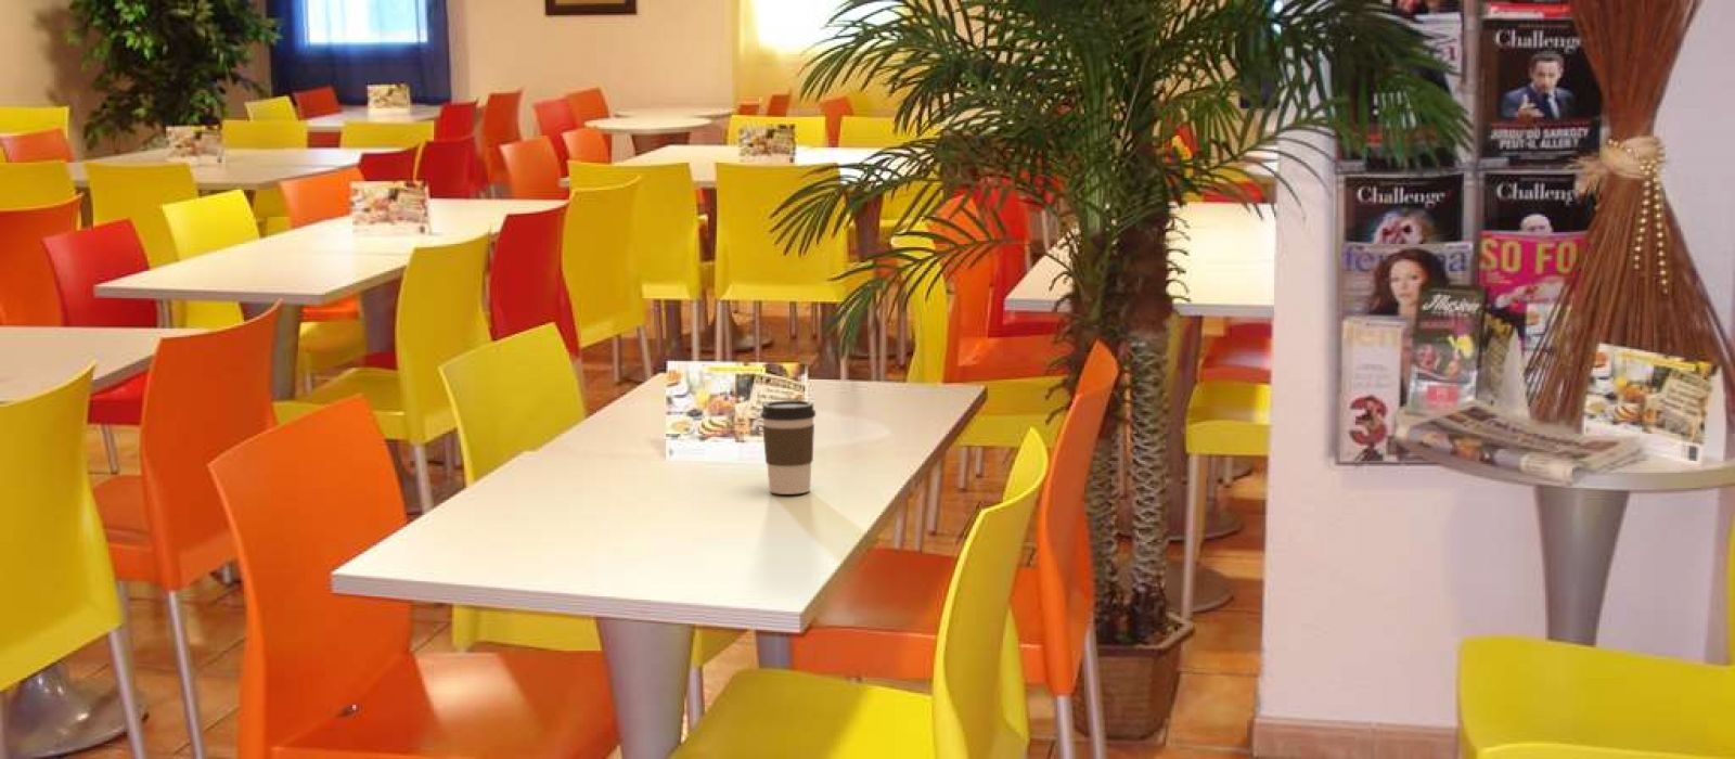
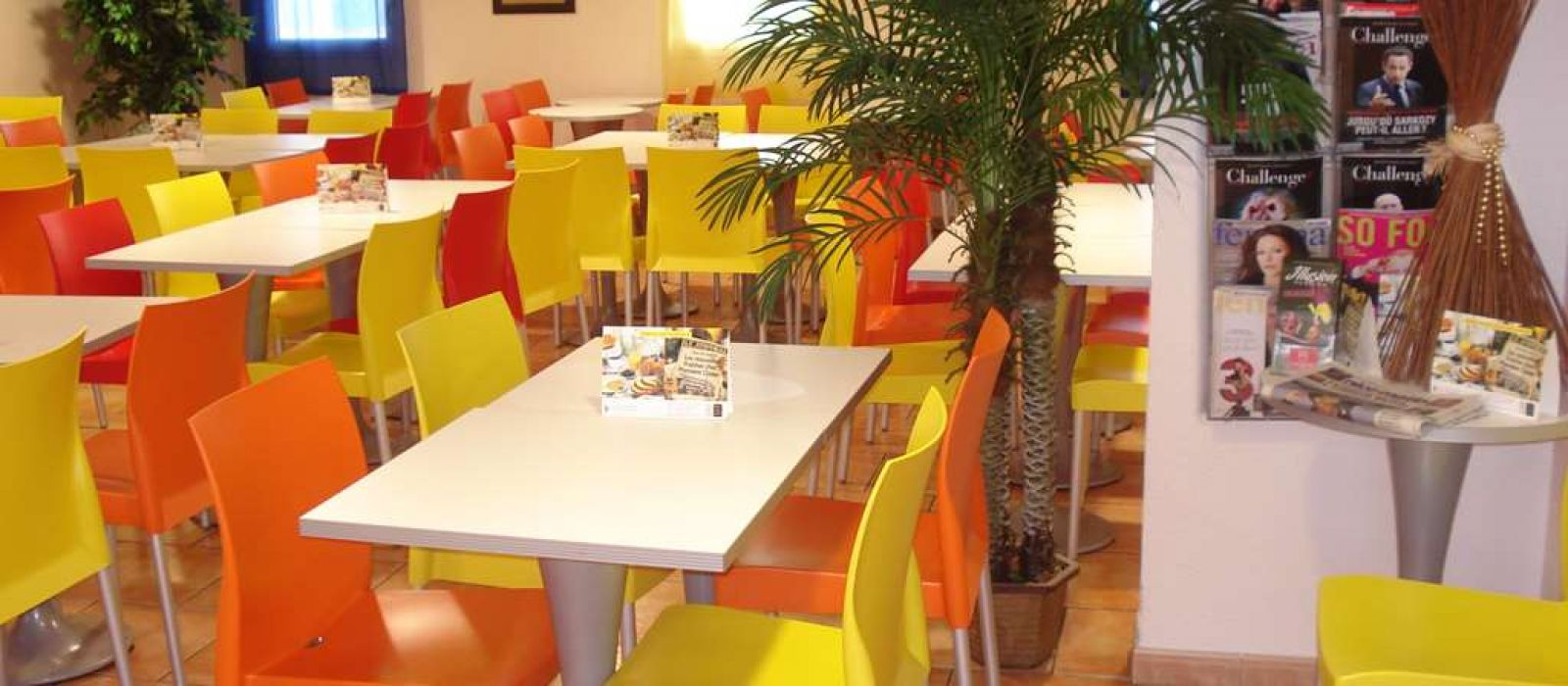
- coffee cup [759,399,817,496]
